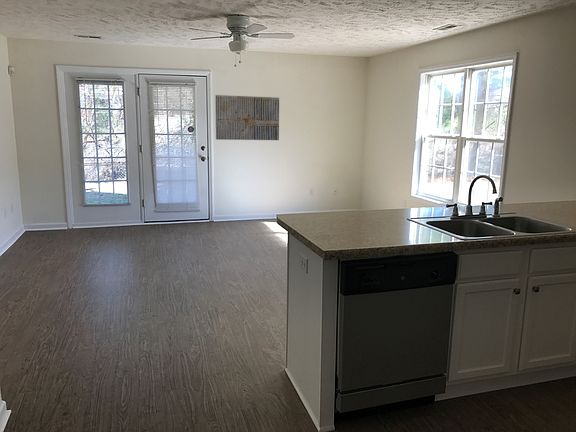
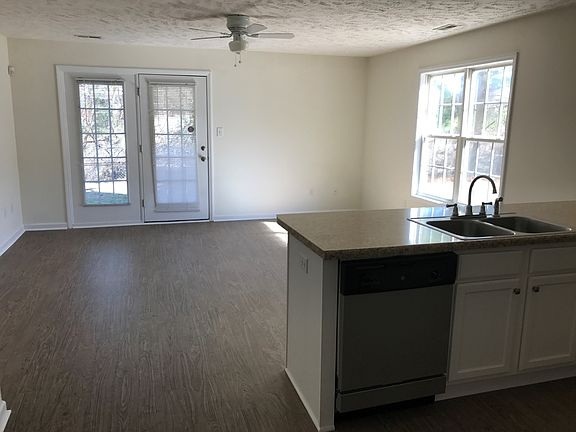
- wall art [214,94,280,141]
